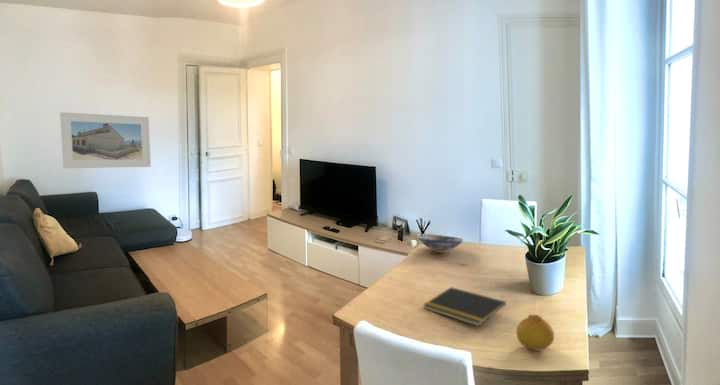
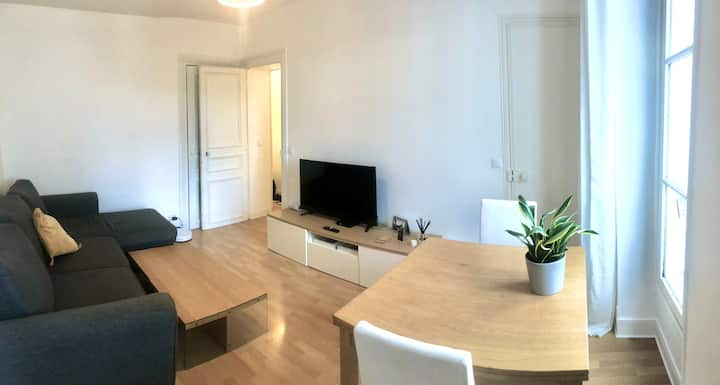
- notepad [422,286,507,327]
- fruit [515,314,555,352]
- bowl [417,235,464,254]
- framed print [59,111,152,169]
